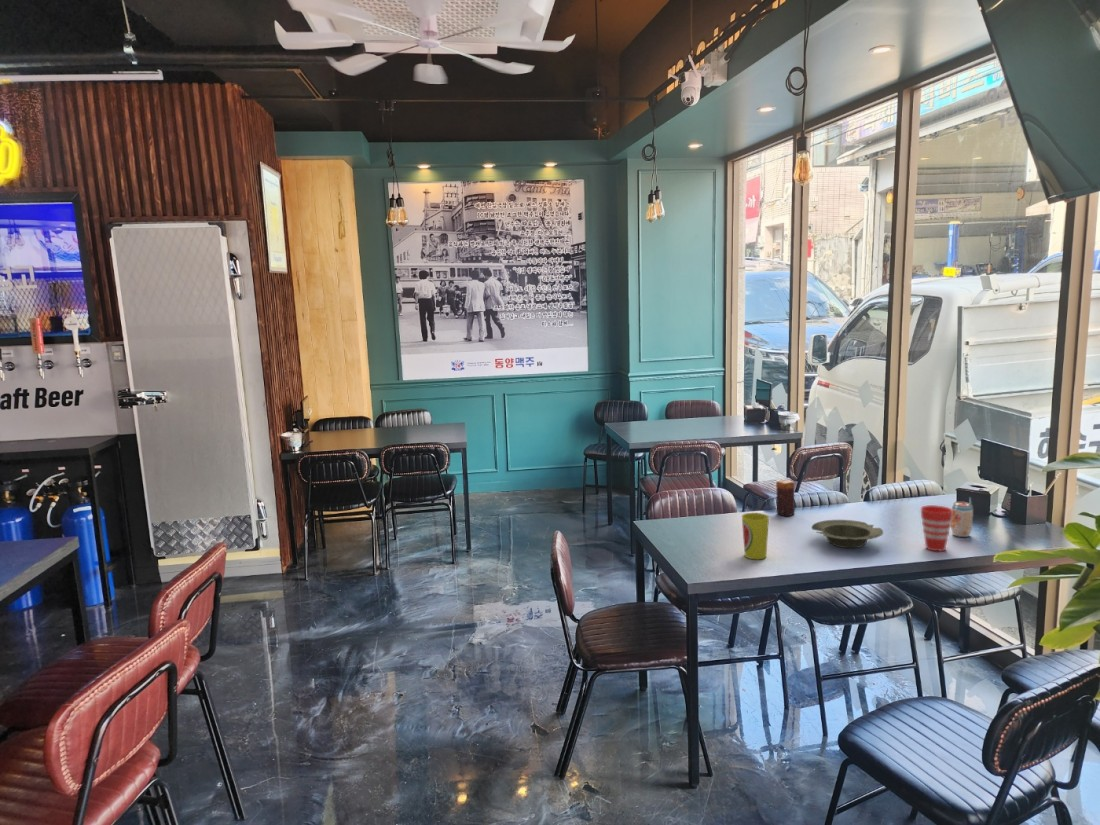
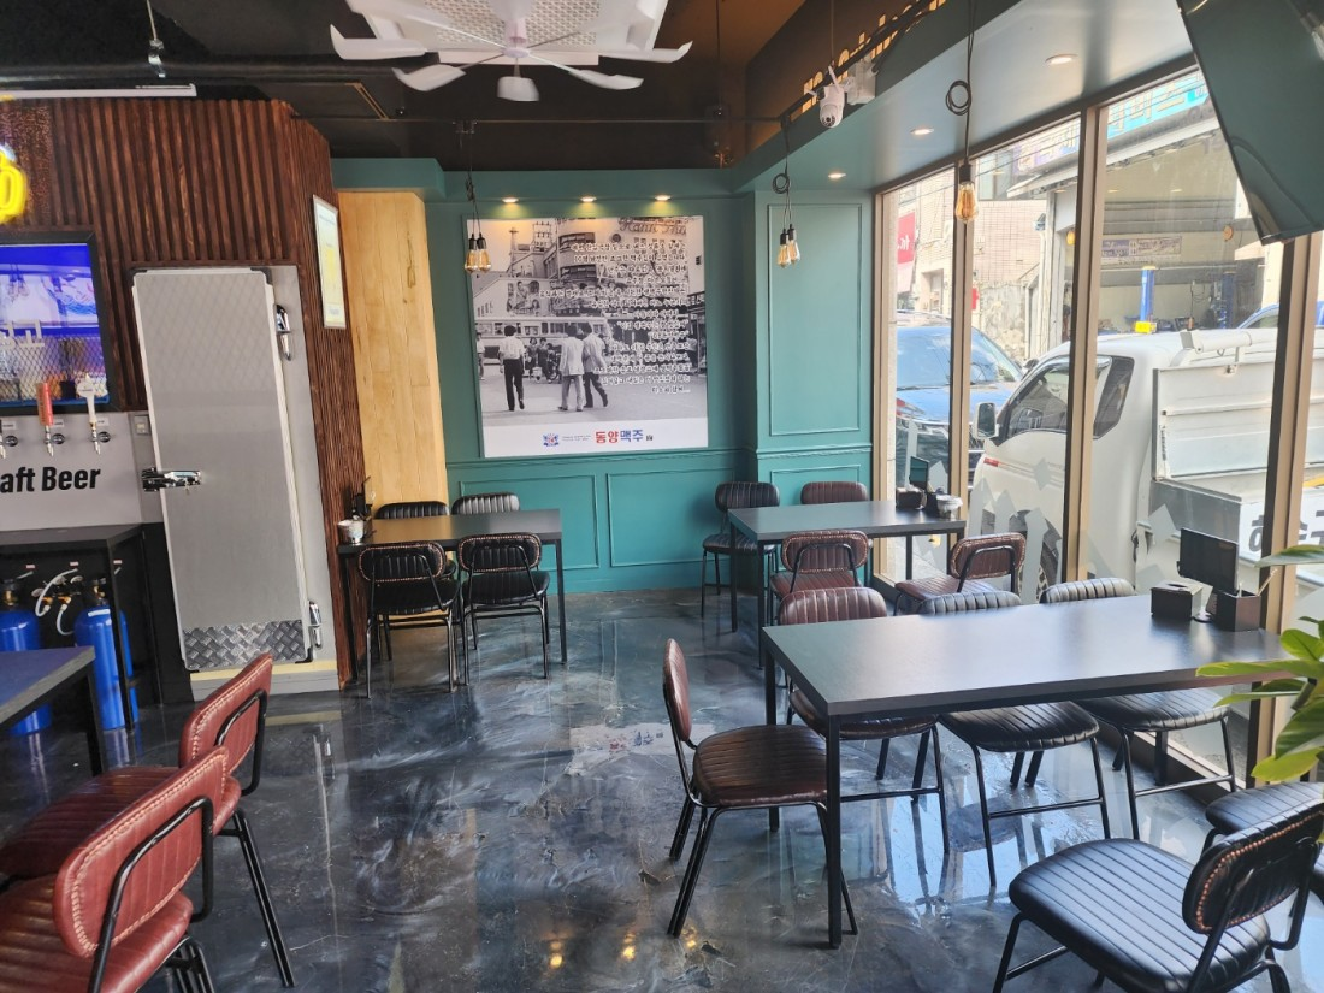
- beverage can [950,496,974,538]
- bowl [811,519,884,549]
- candle [775,479,796,517]
- cup [920,504,953,552]
- cup [741,512,770,560]
